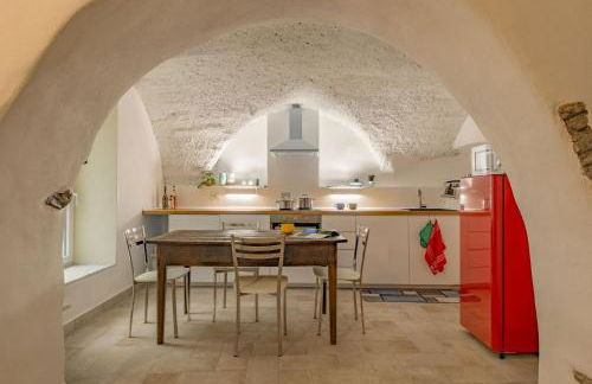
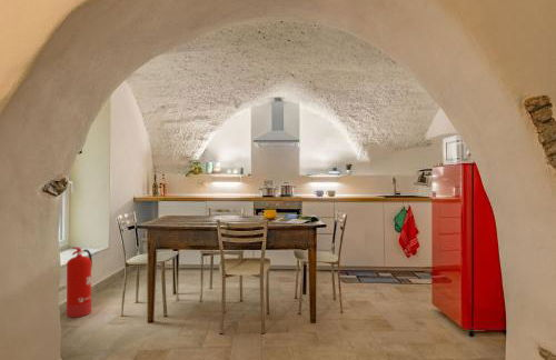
+ fire extinguisher [66,247,93,319]
